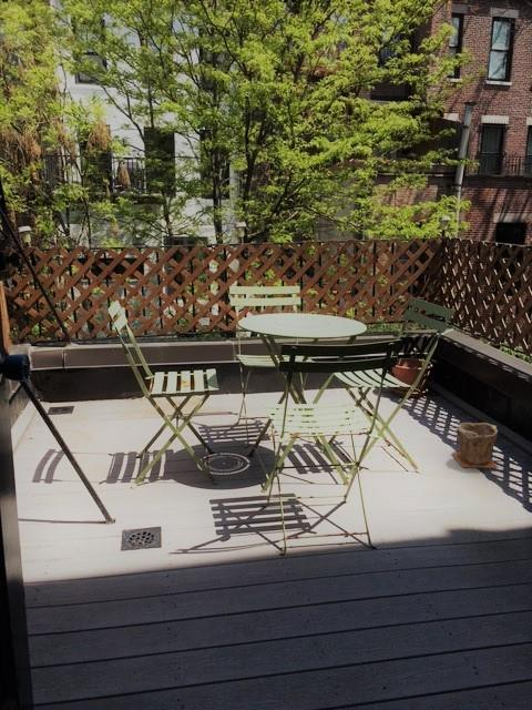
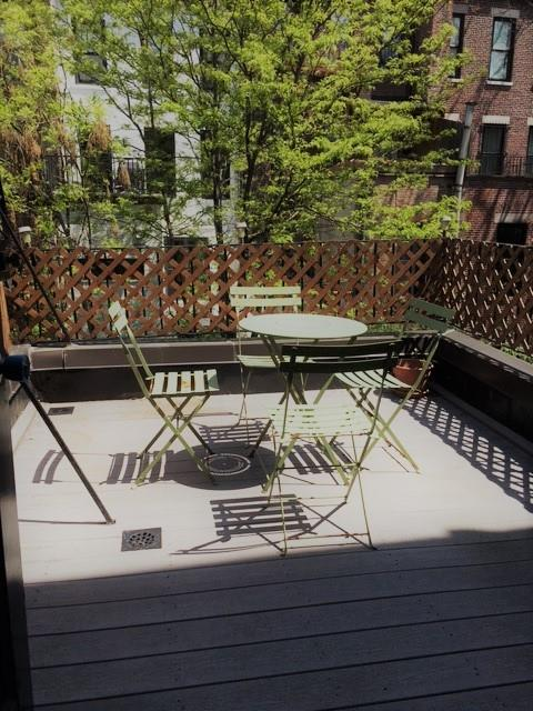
- plant pot [451,422,499,469]
